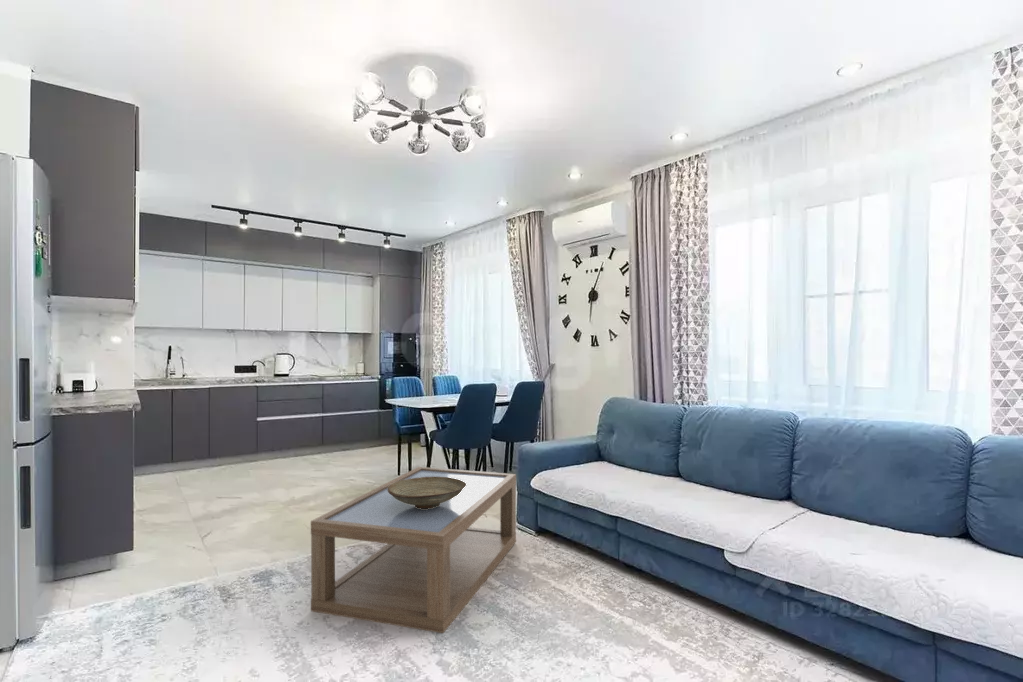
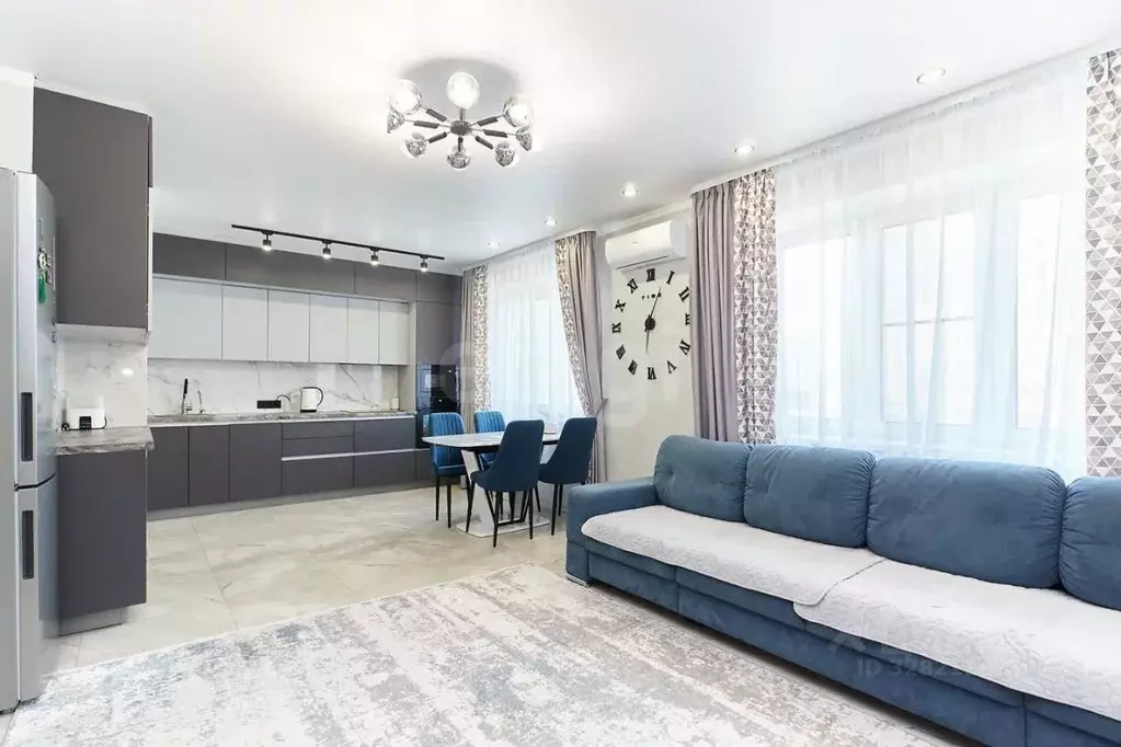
- decorative bowl [388,476,467,509]
- coffee table [310,466,517,634]
